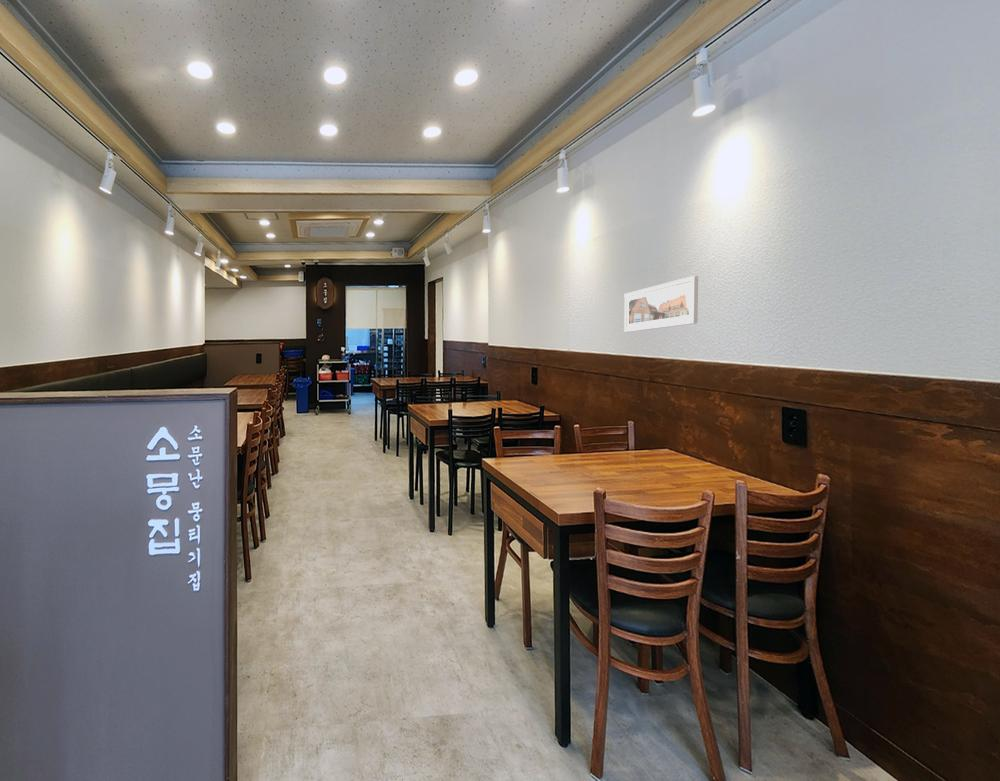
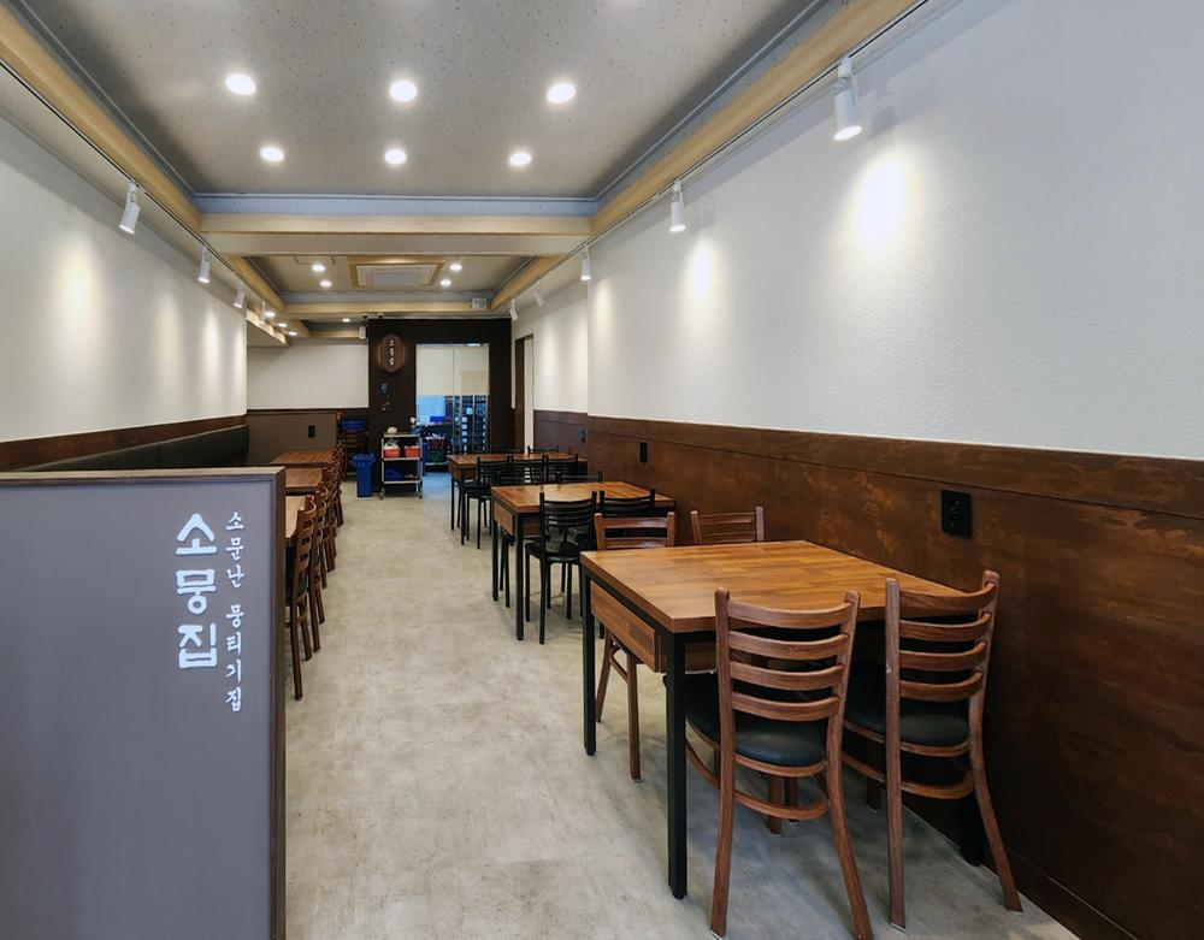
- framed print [623,275,699,333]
